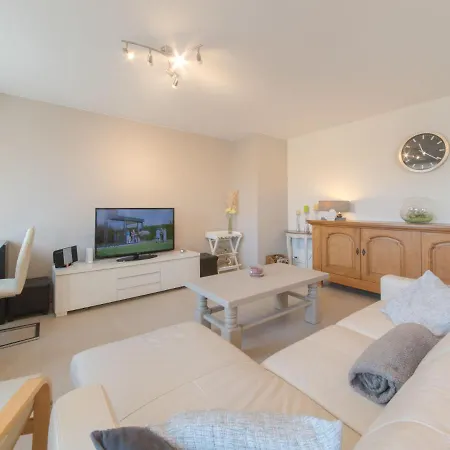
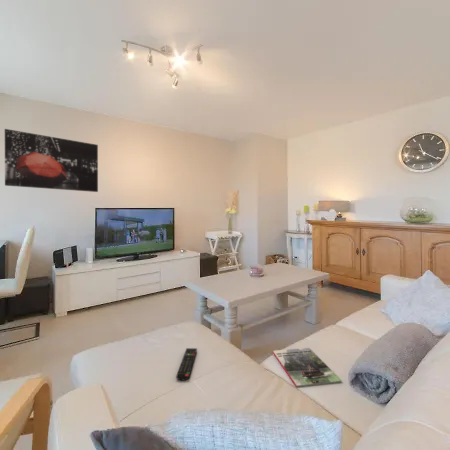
+ wall art [4,128,99,193]
+ remote control [175,347,198,382]
+ magazine [271,347,343,388]
